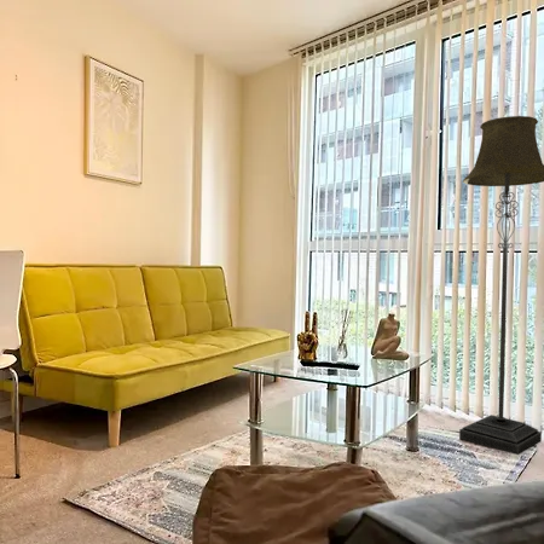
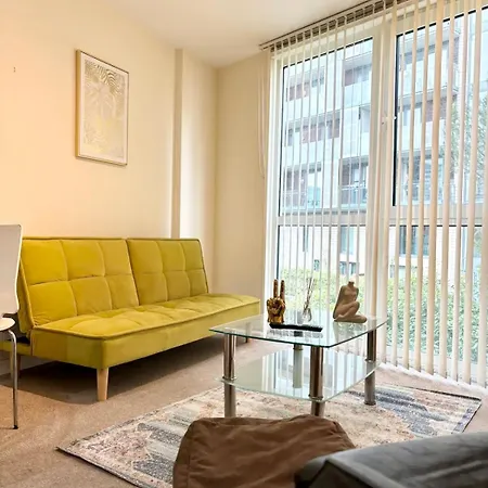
- floor lamp [458,115,544,456]
